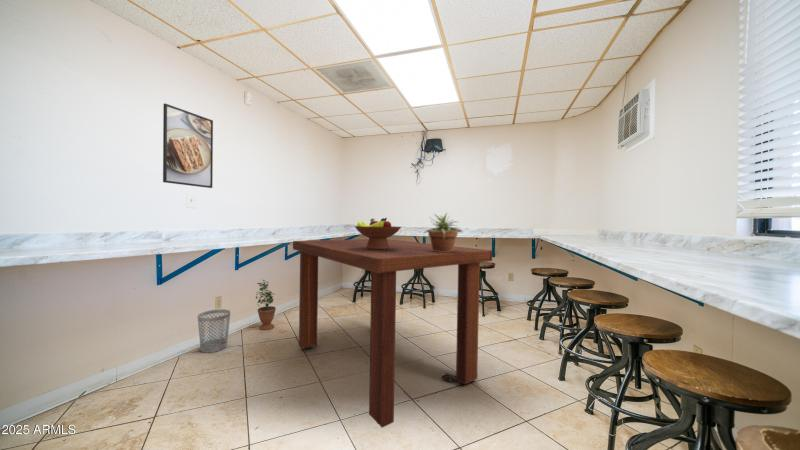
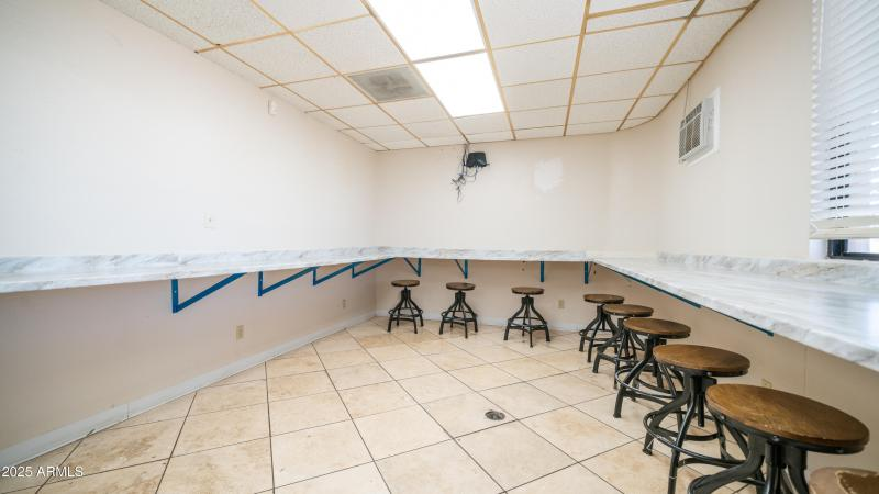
- potted plant [423,212,464,252]
- potted plant [255,278,277,331]
- wastebasket [197,308,231,354]
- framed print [162,102,214,189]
- fruit bowl [354,217,402,250]
- dining table [292,238,493,429]
